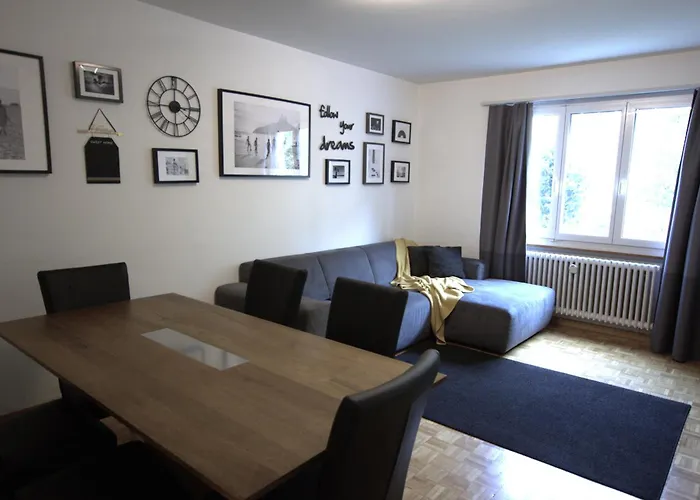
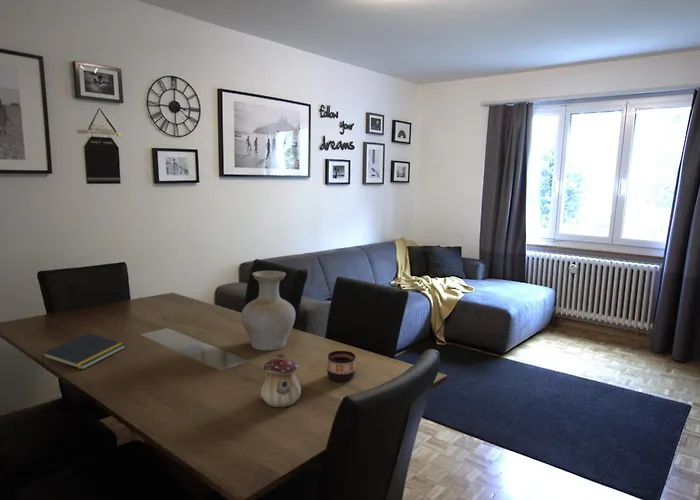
+ cup [326,350,356,382]
+ vase [241,270,296,351]
+ notepad [40,332,127,370]
+ teapot [260,352,302,408]
